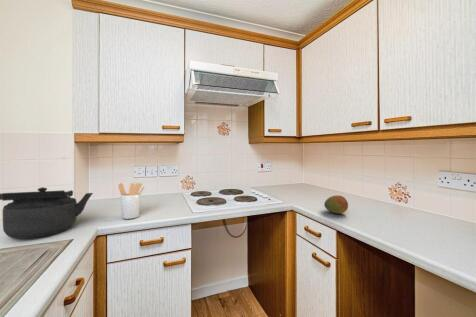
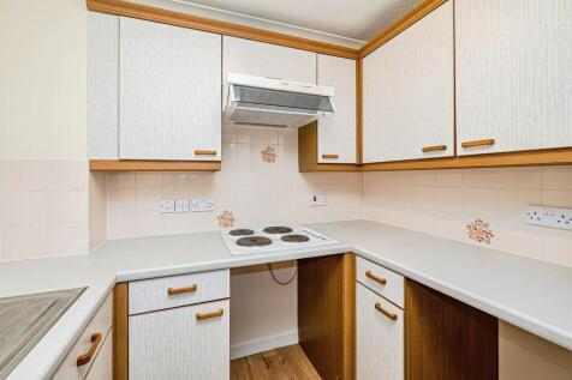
- fruit [323,194,349,215]
- utensil holder [117,182,145,220]
- kettle [0,186,94,240]
